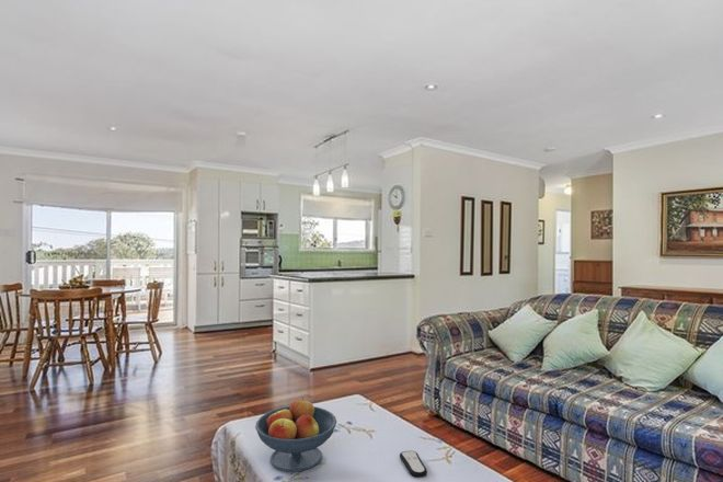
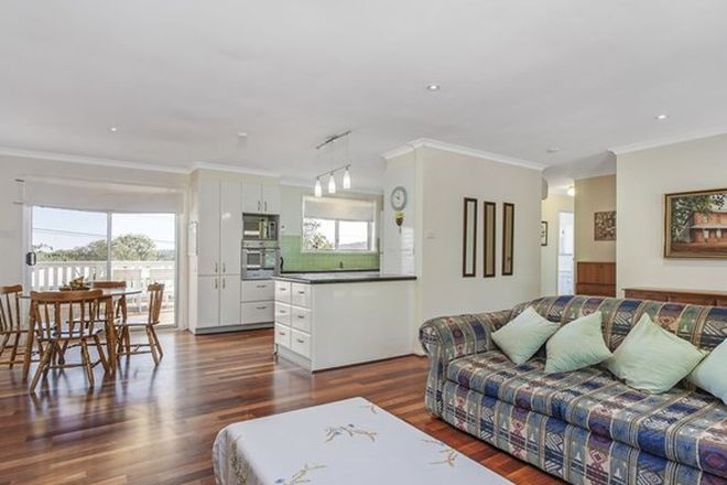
- remote control [399,450,428,479]
- fruit bowl [254,397,337,473]
